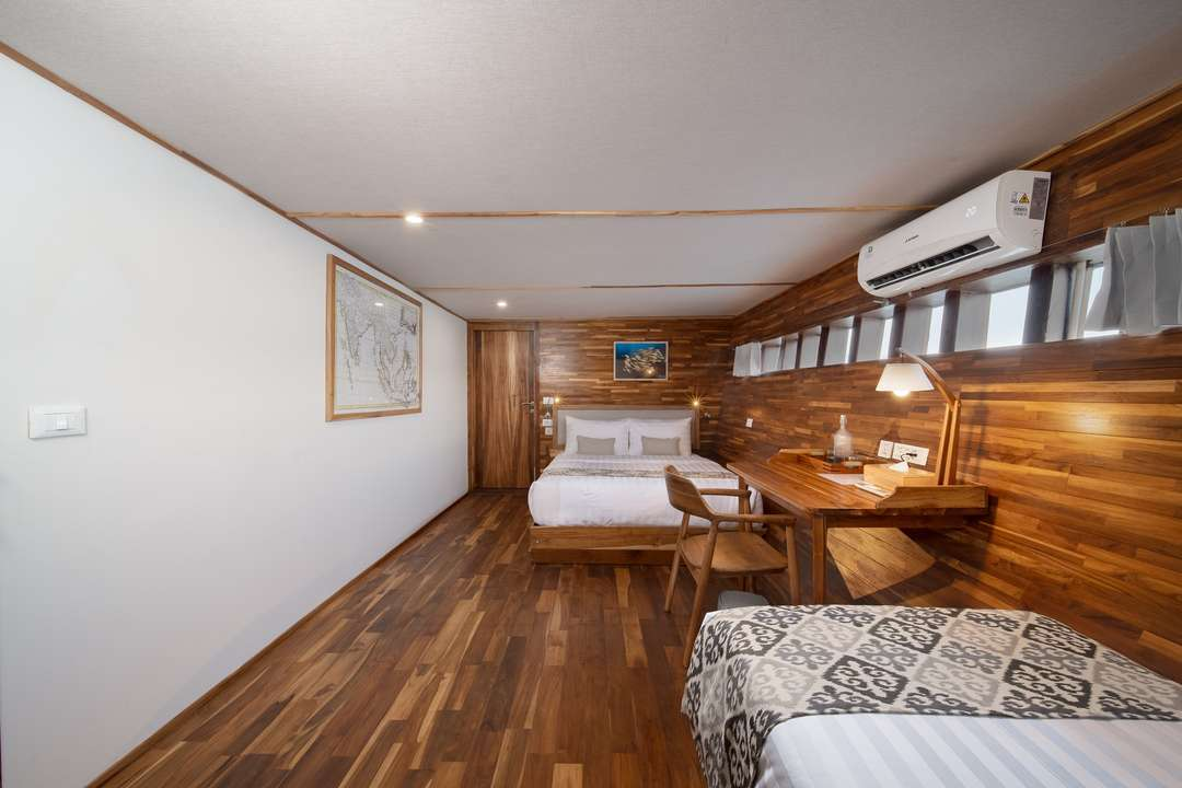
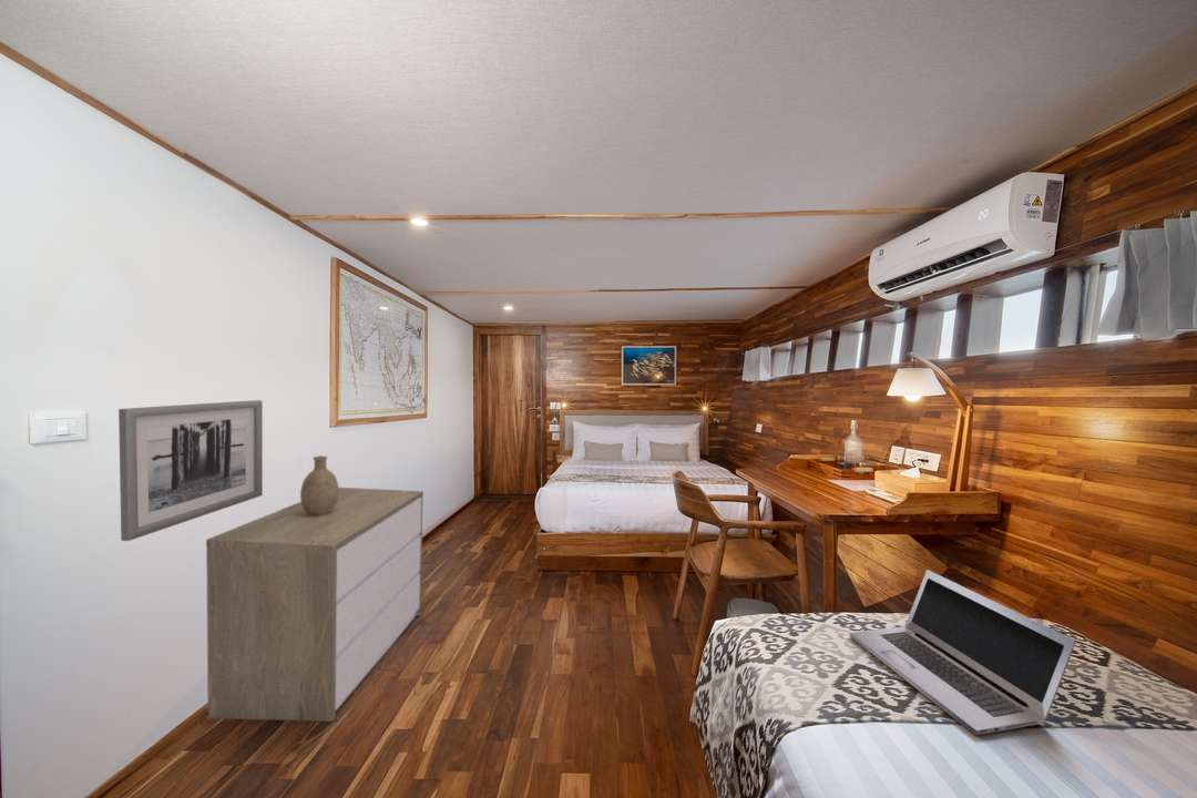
+ dresser [205,487,424,723]
+ decorative vase [299,454,340,515]
+ laptop [849,569,1077,737]
+ wall art [117,399,264,542]
